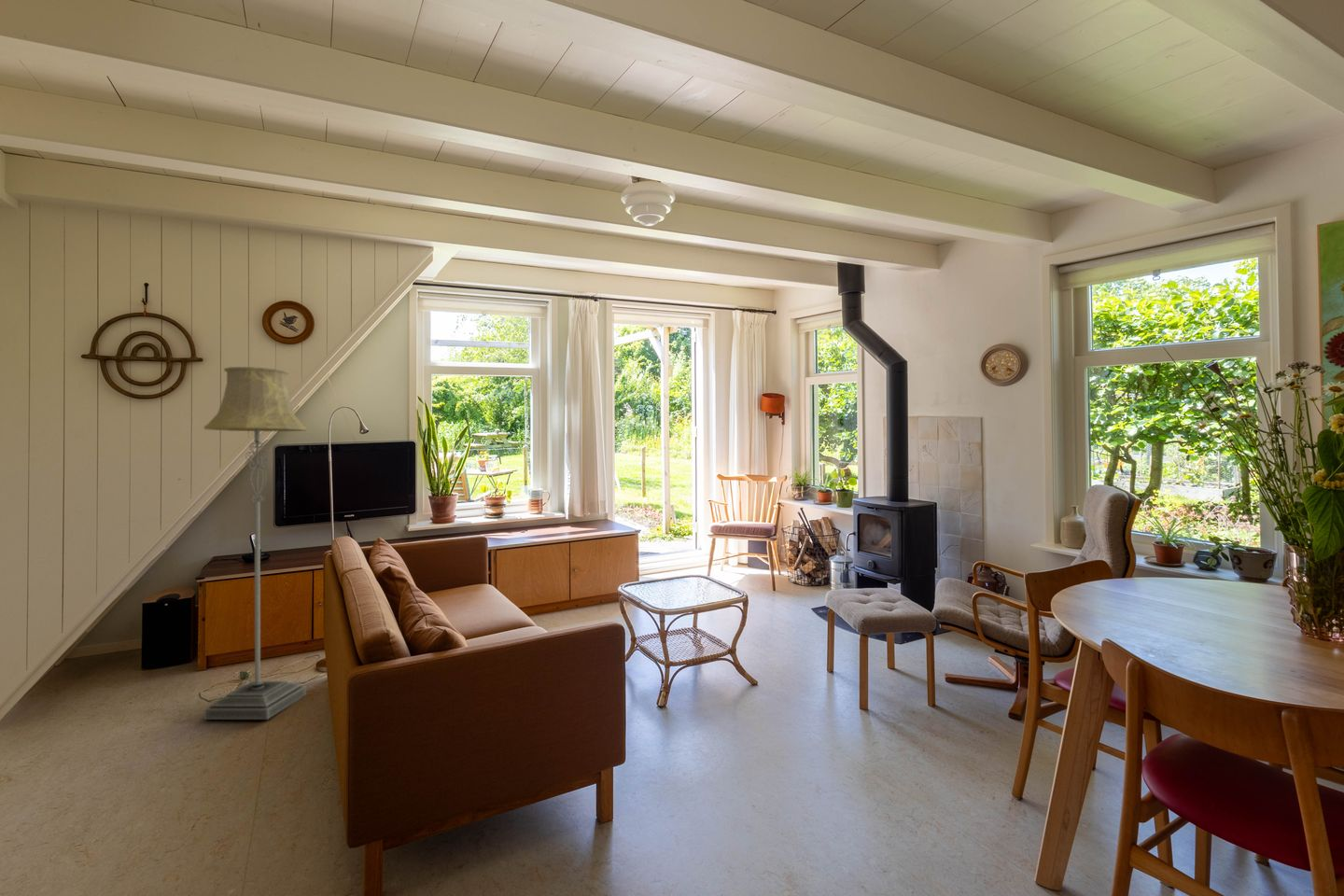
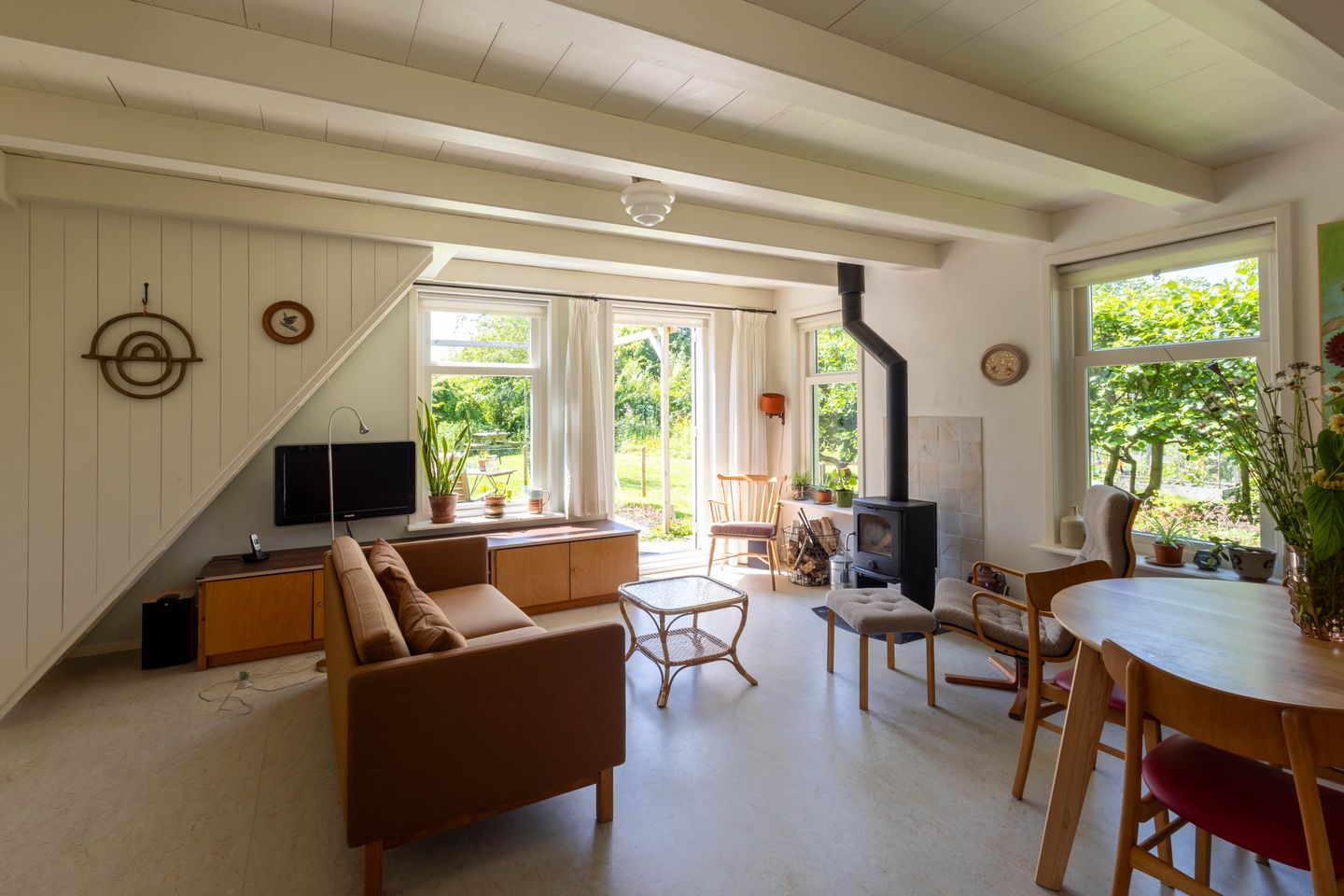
- floor lamp [203,366,308,721]
